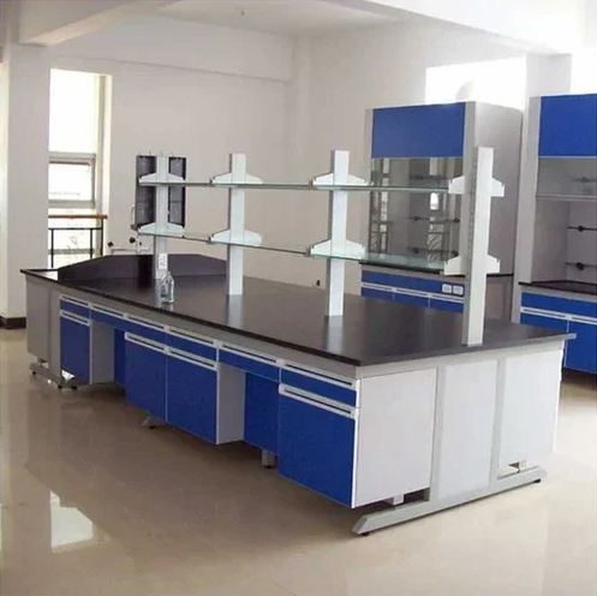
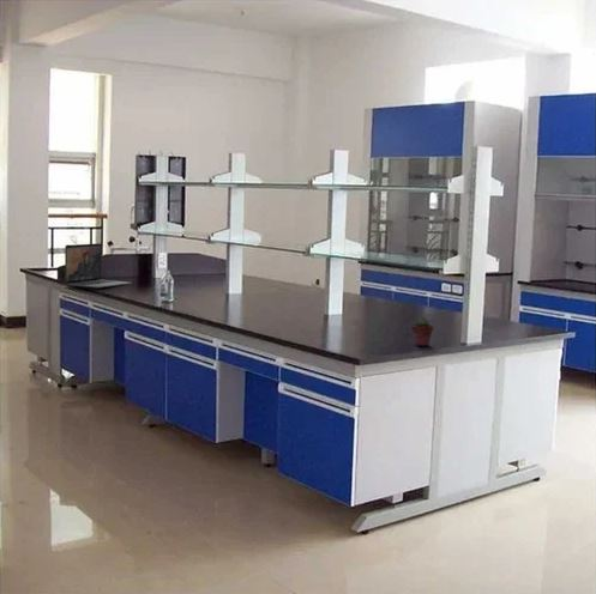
+ laptop [64,242,133,290]
+ potted succulent [410,316,434,347]
